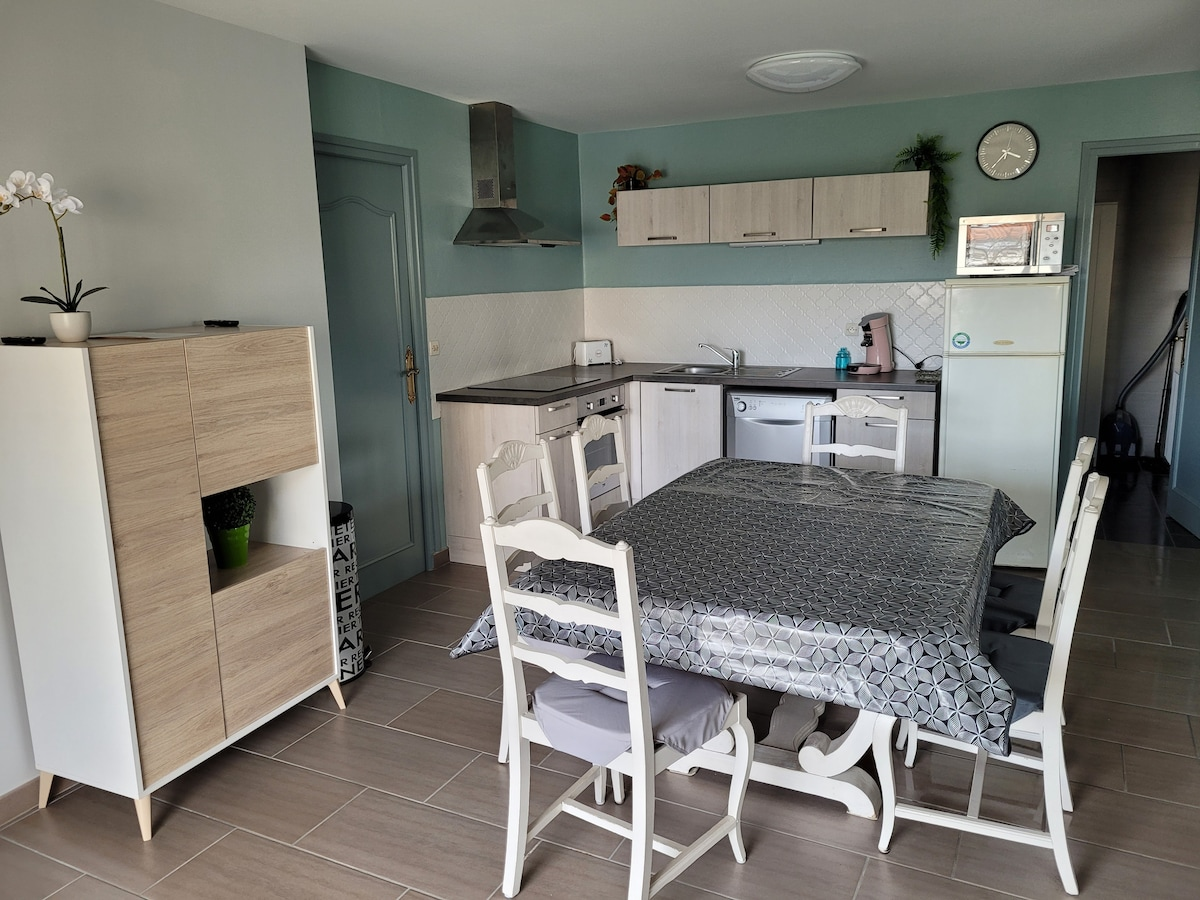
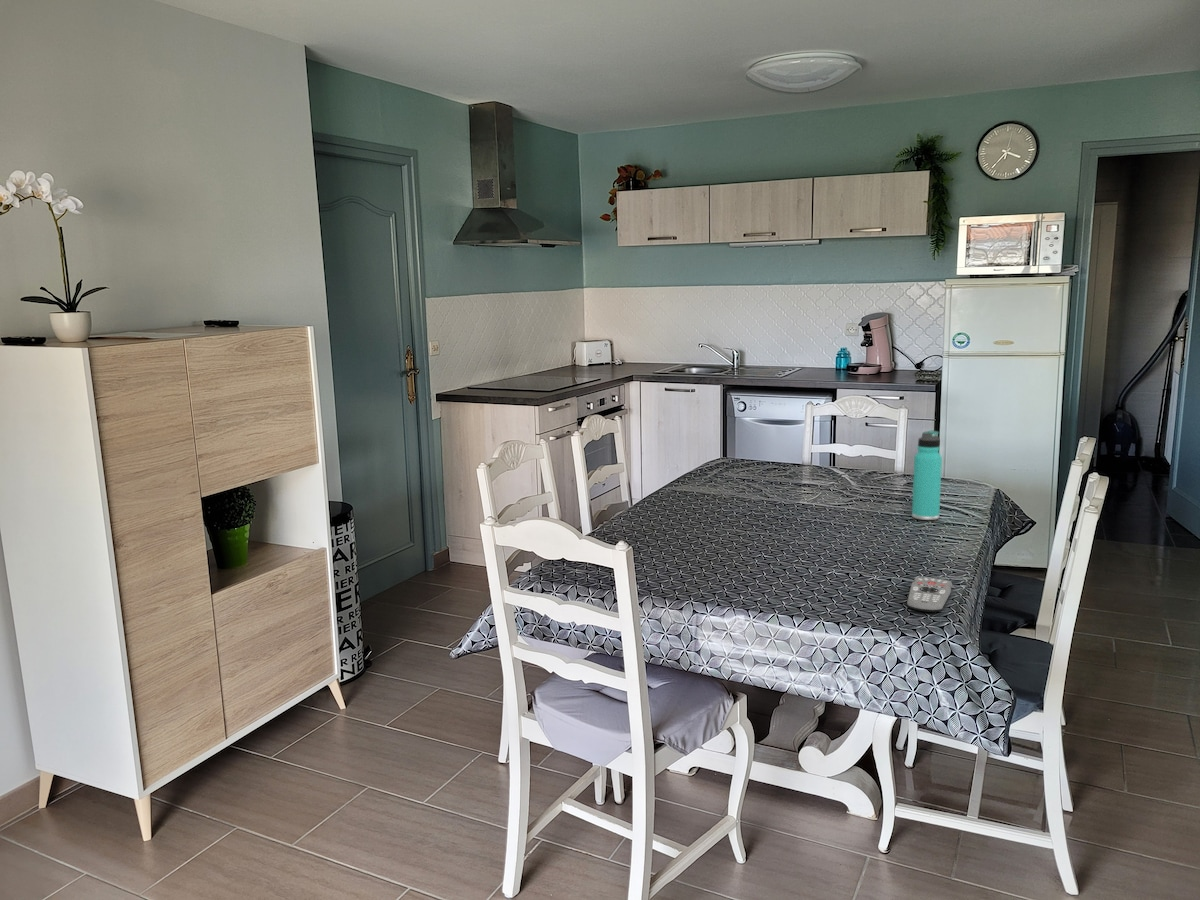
+ remote control [906,576,953,613]
+ thermos bottle [911,430,943,521]
